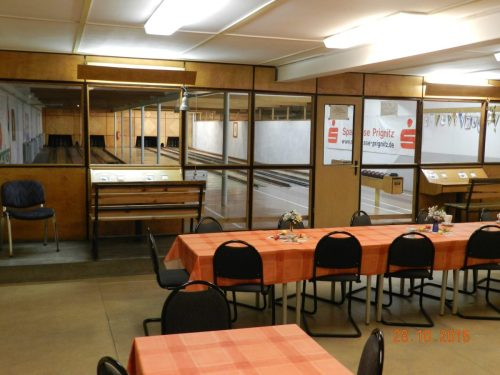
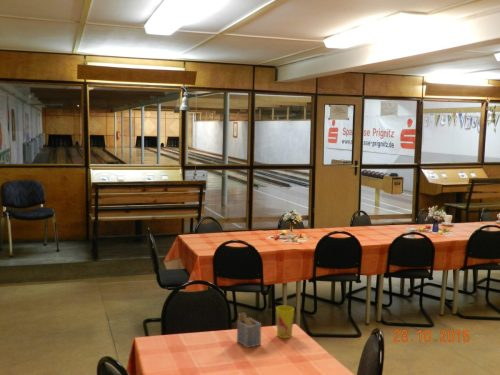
+ cup [275,304,295,339]
+ napkin holder [236,311,262,349]
